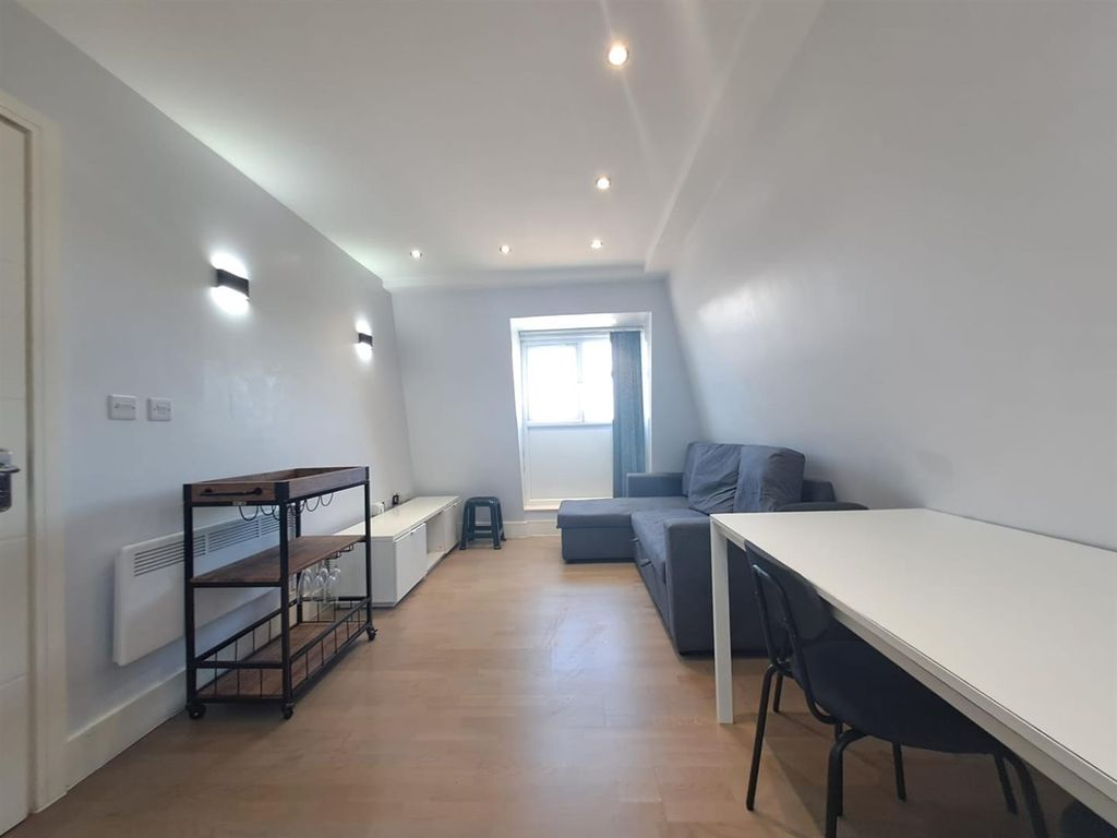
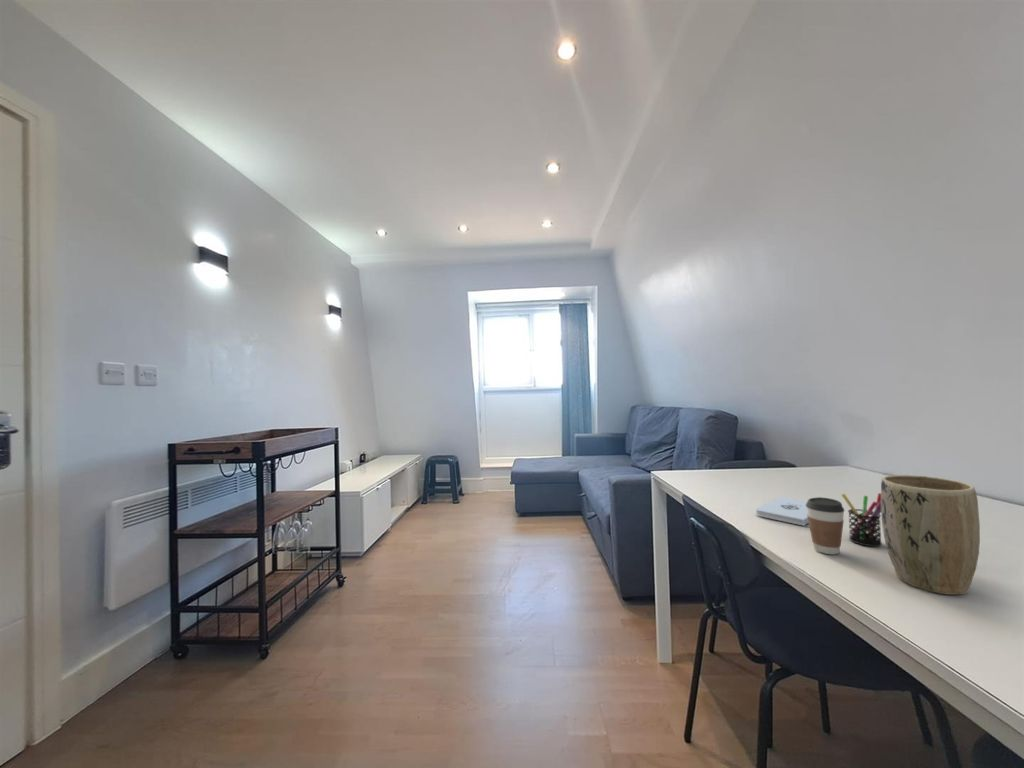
+ plant pot [880,474,981,596]
+ pen holder [840,492,883,547]
+ notepad [755,496,809,527]
+ coffee cup [806,496,846,555]
